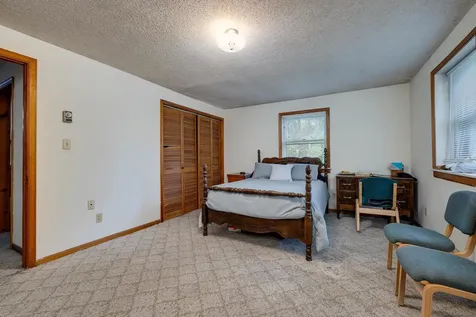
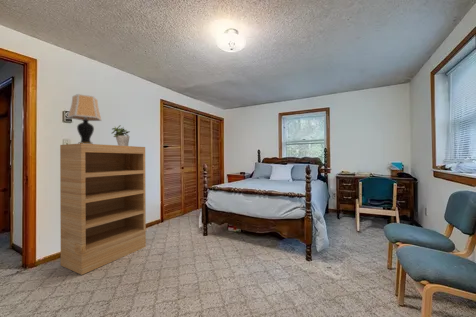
+ potted plant [110,124,131,146]
+ bookcase [59,143,147,276]
+ table lamp [66,93,103,144]
